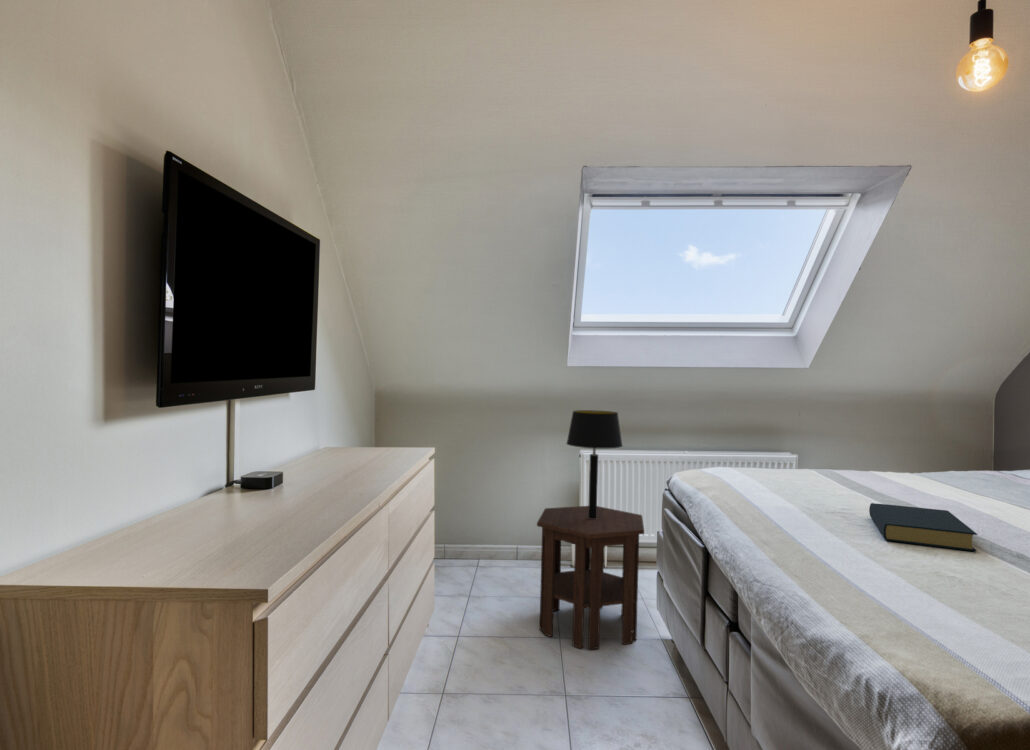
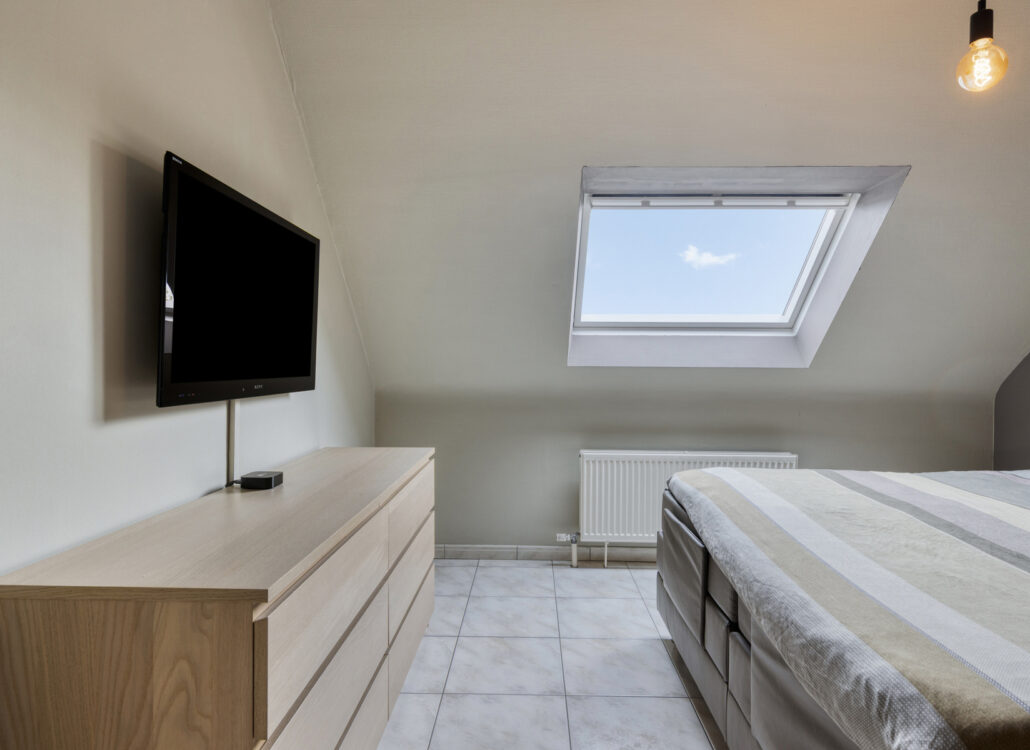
- side table [536,505,645,651]
- hardback book [868,502,978,552]
- table lamp [565,409,624,519]
